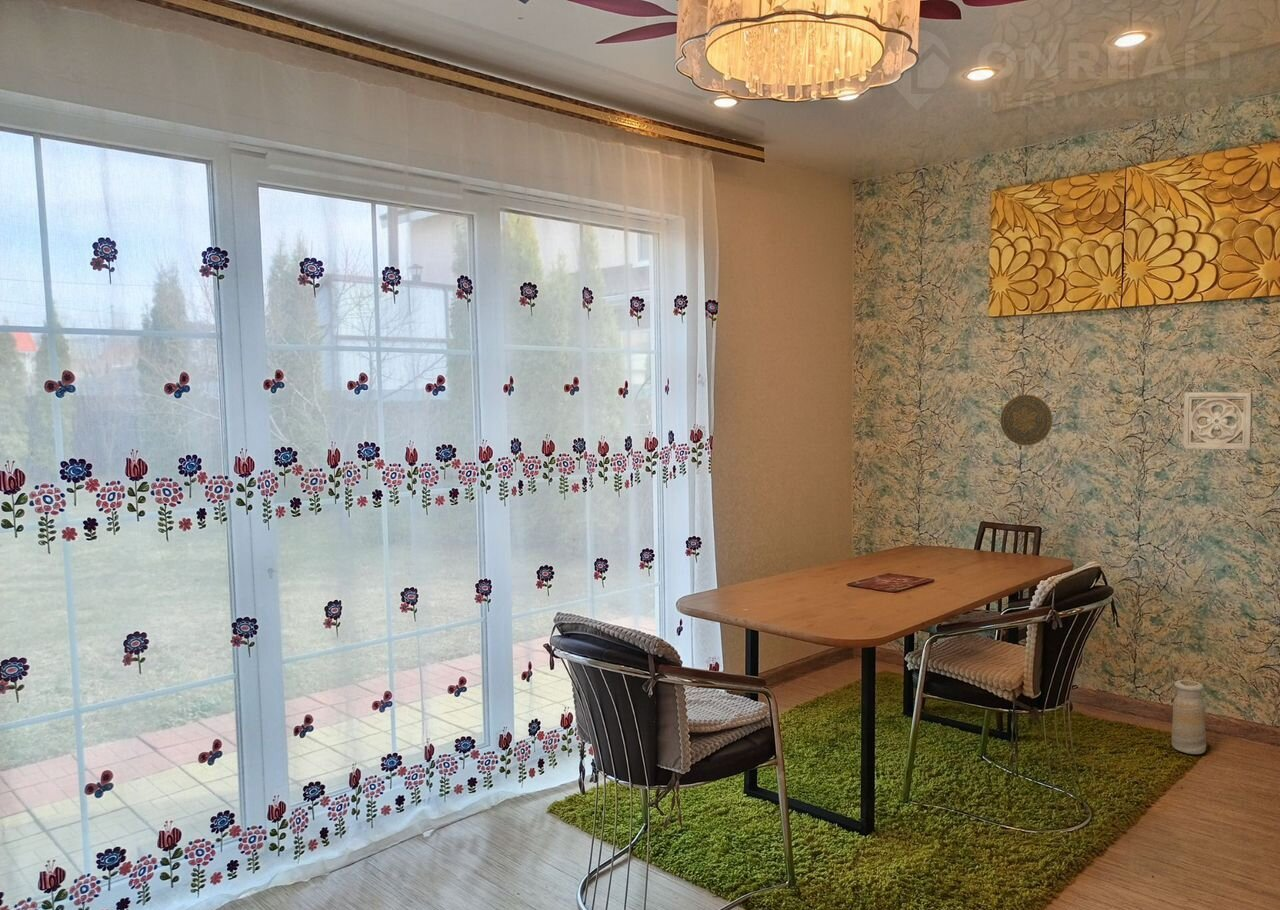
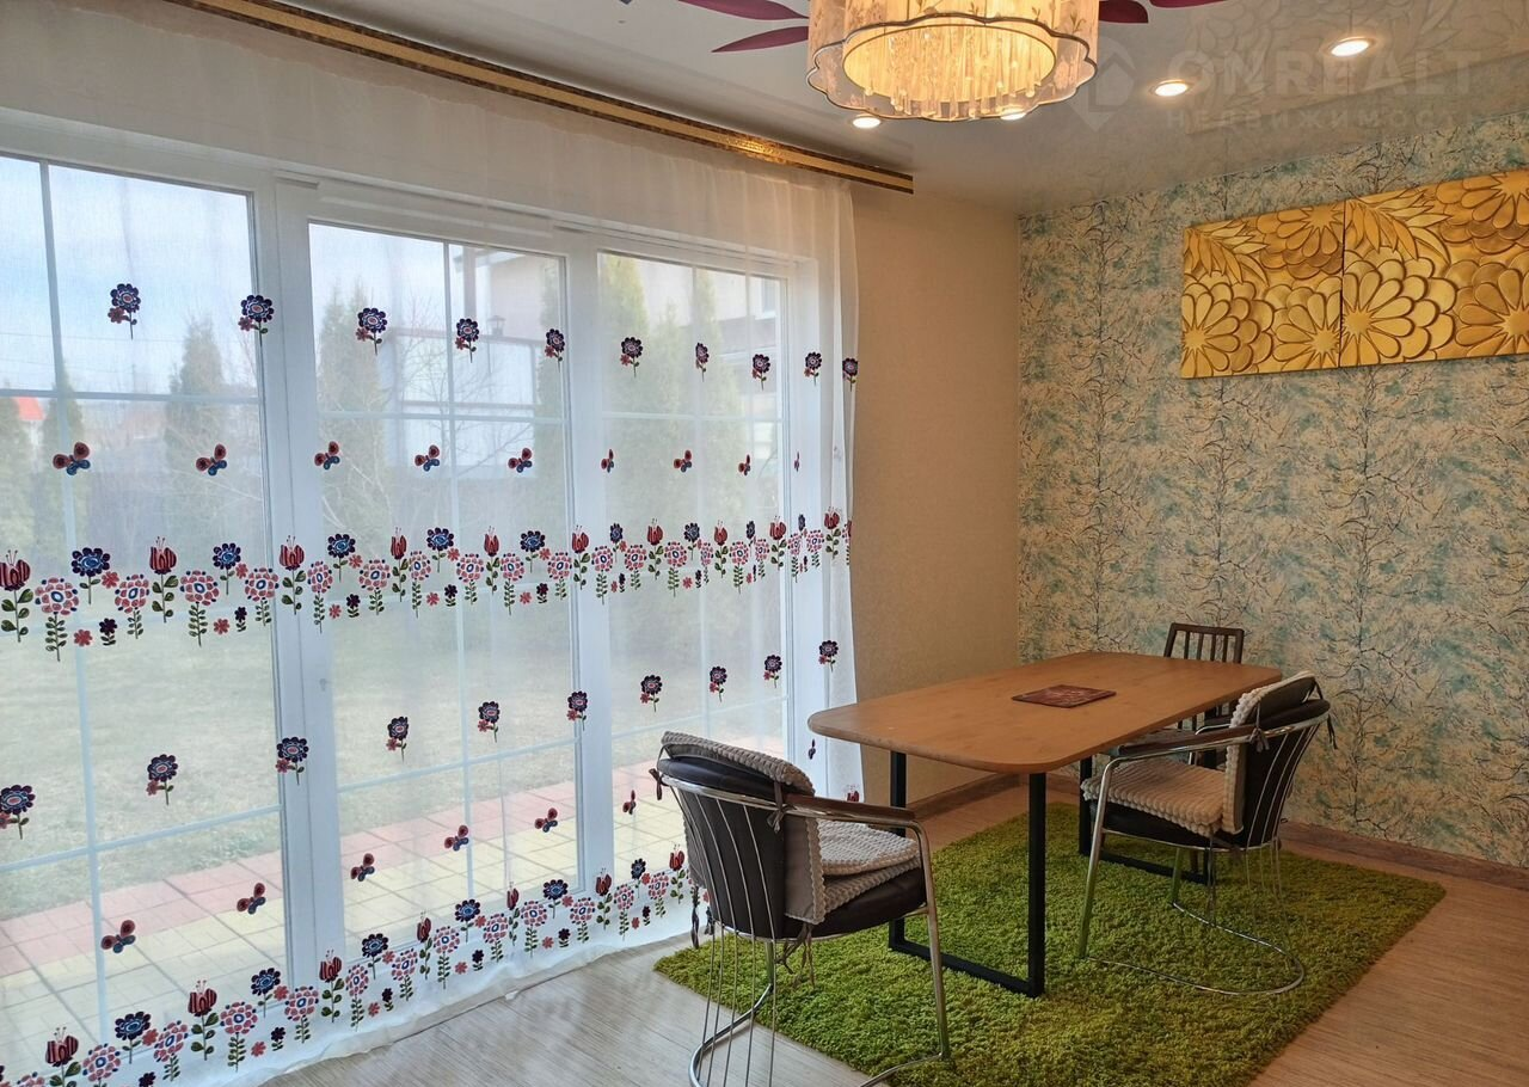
- wall ornament [1182,391,1254,452]
- decorative plate [1000,394,1053,447]
- vase [1171,679,1207,755]
